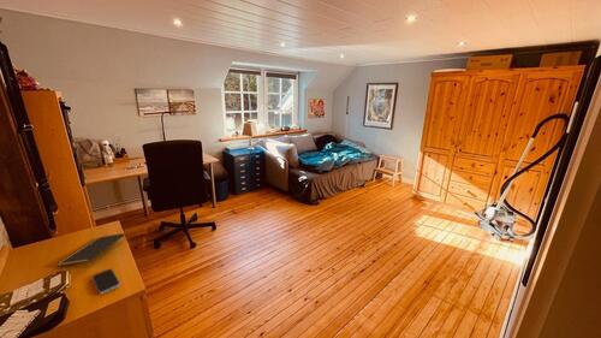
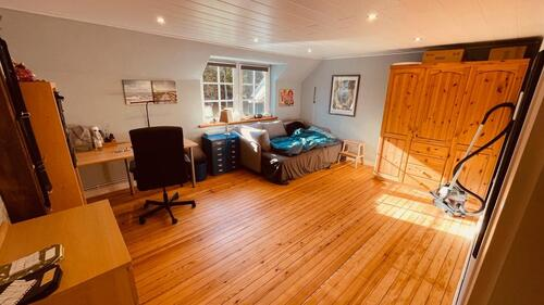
- smartphone [91,267,121,295]
- notepad [56,232,126,267]
